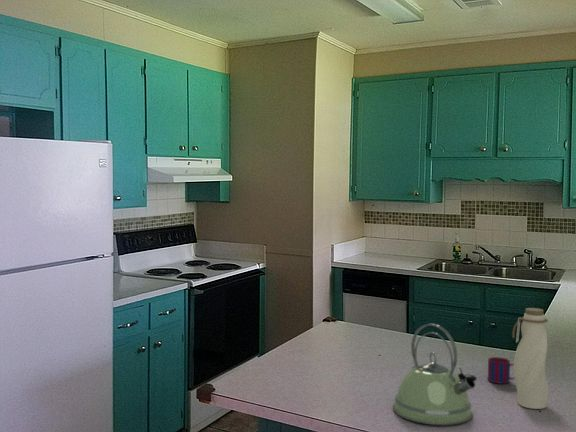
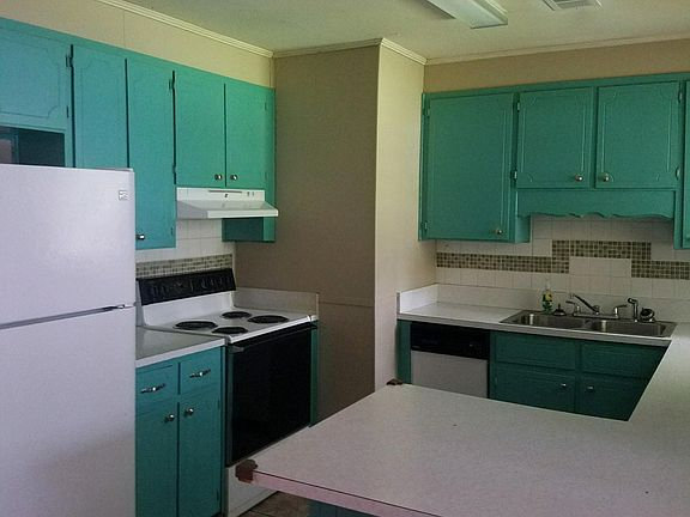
- mug [487,356,515,385]
- kettle [392,323,478,426]
- water bottle [511,307,549,410]
